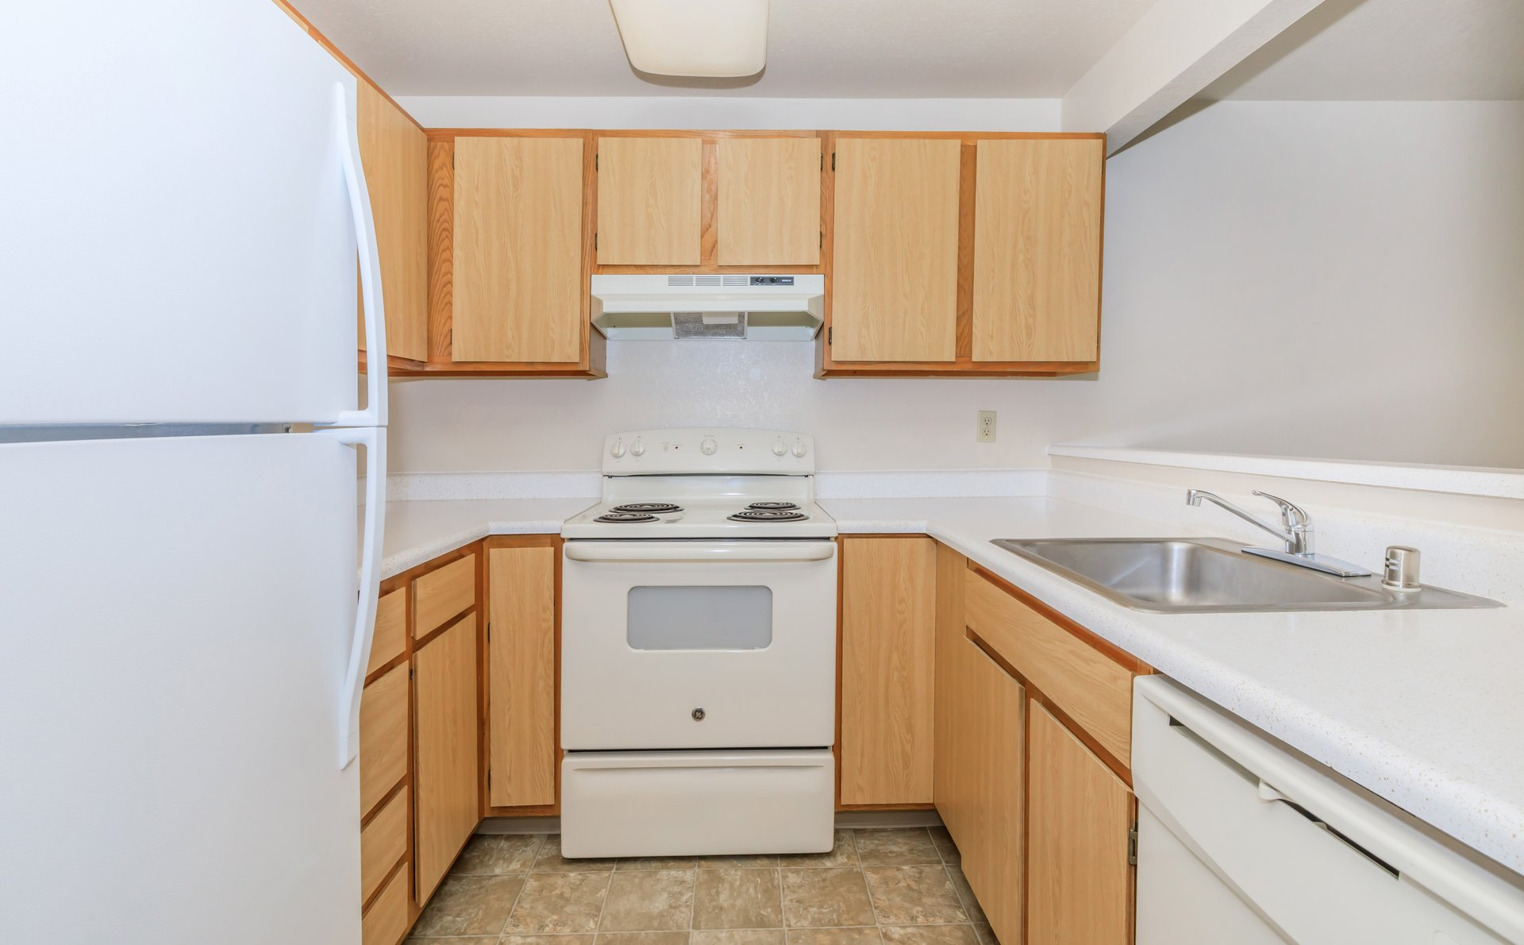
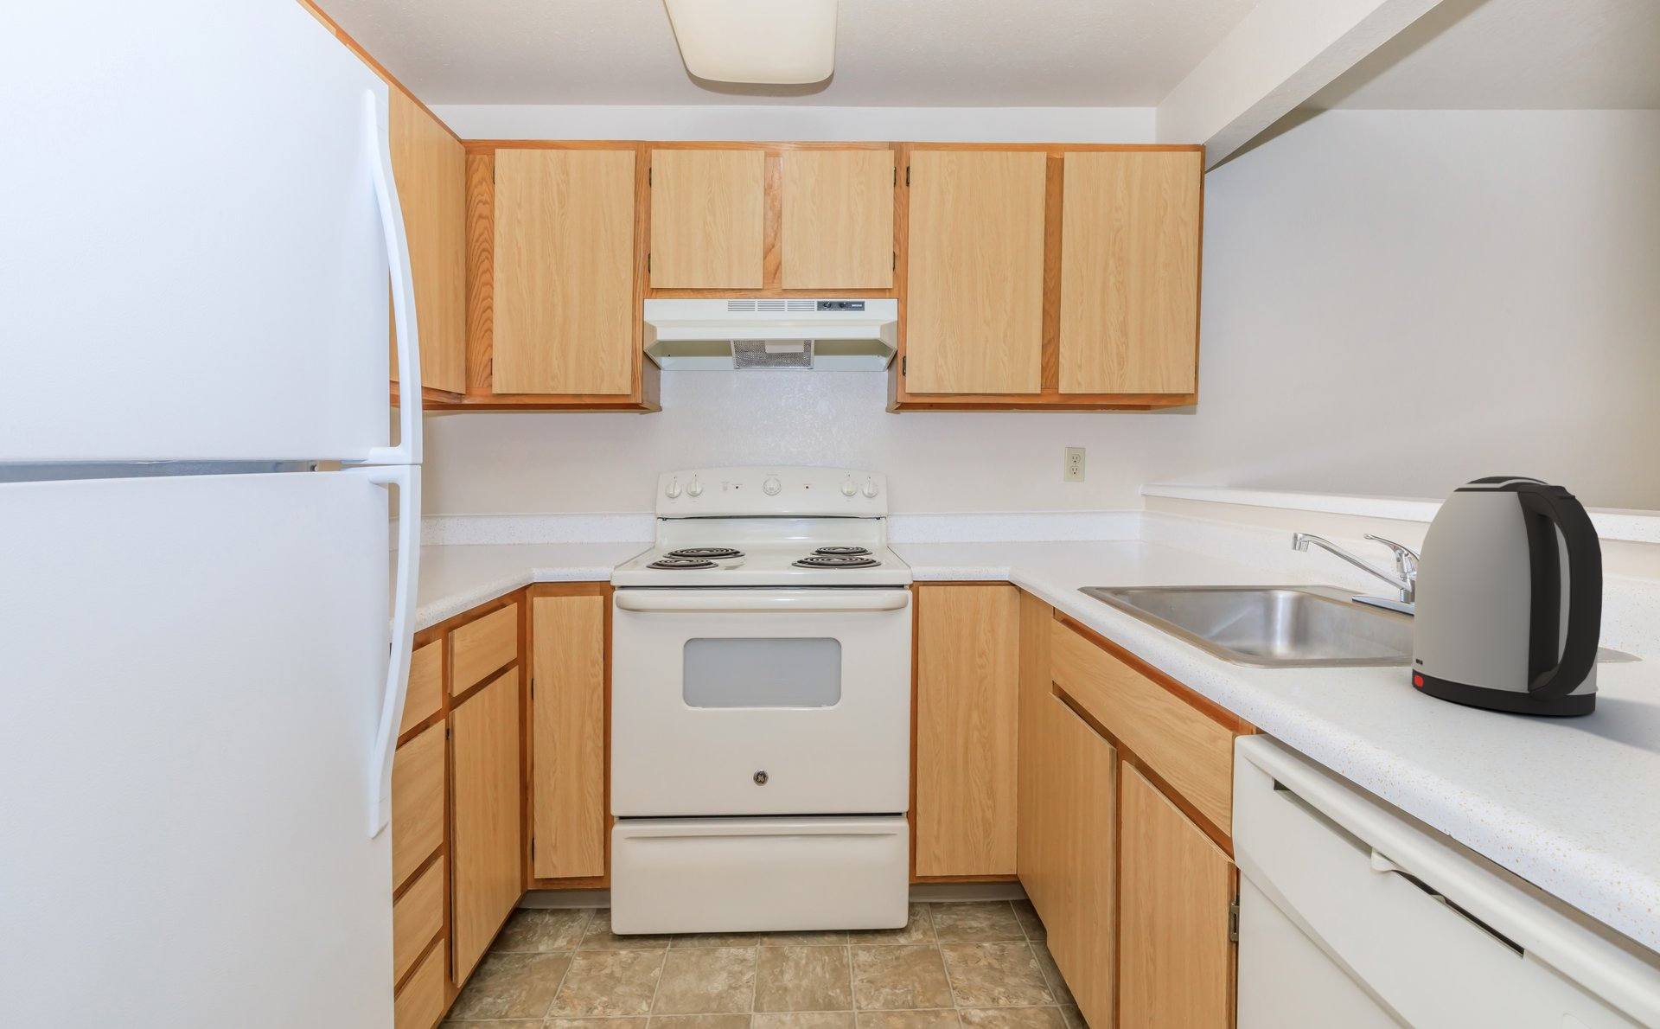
+ kettle [1410,475,1604,716]
